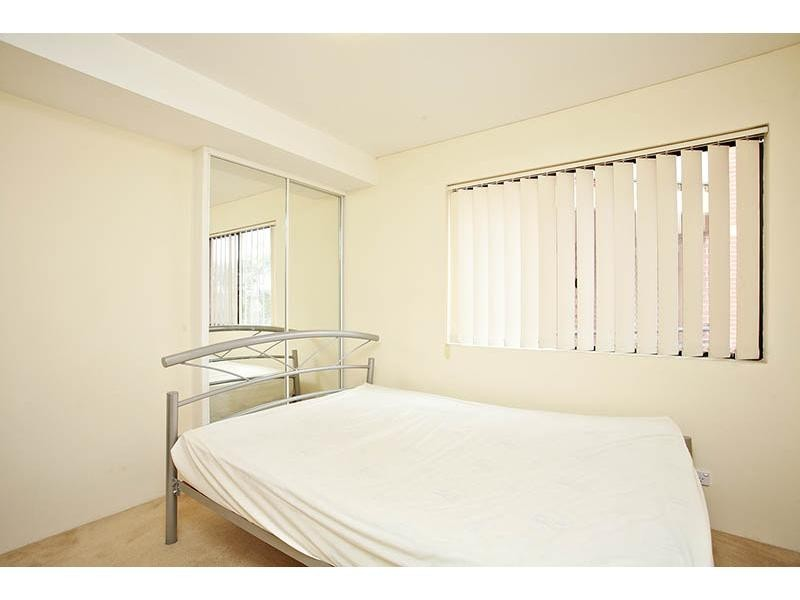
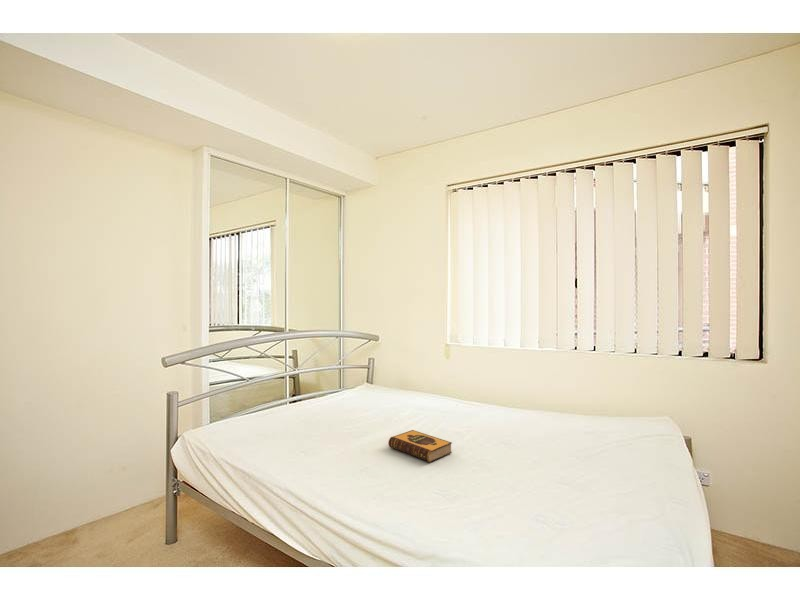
+ hardback book [387,429,453,463]
